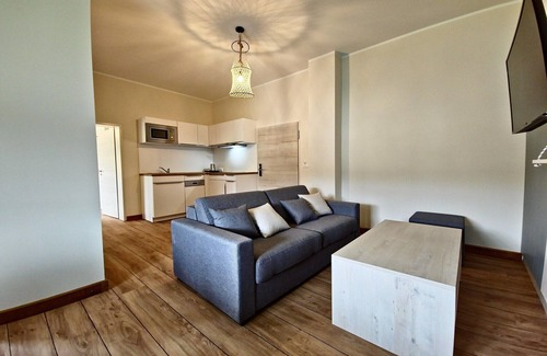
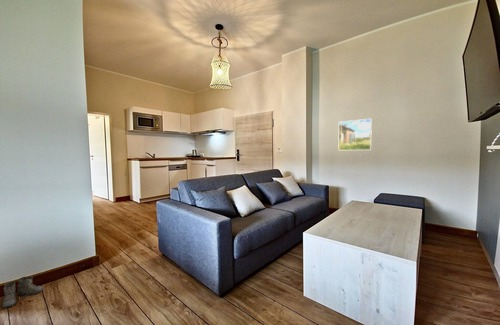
+ boots [0,275,44,309]
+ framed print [337,118,373,151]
